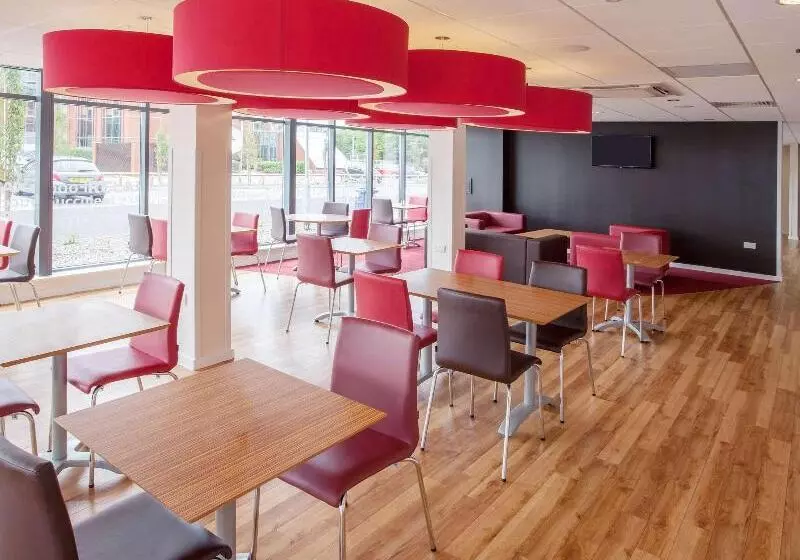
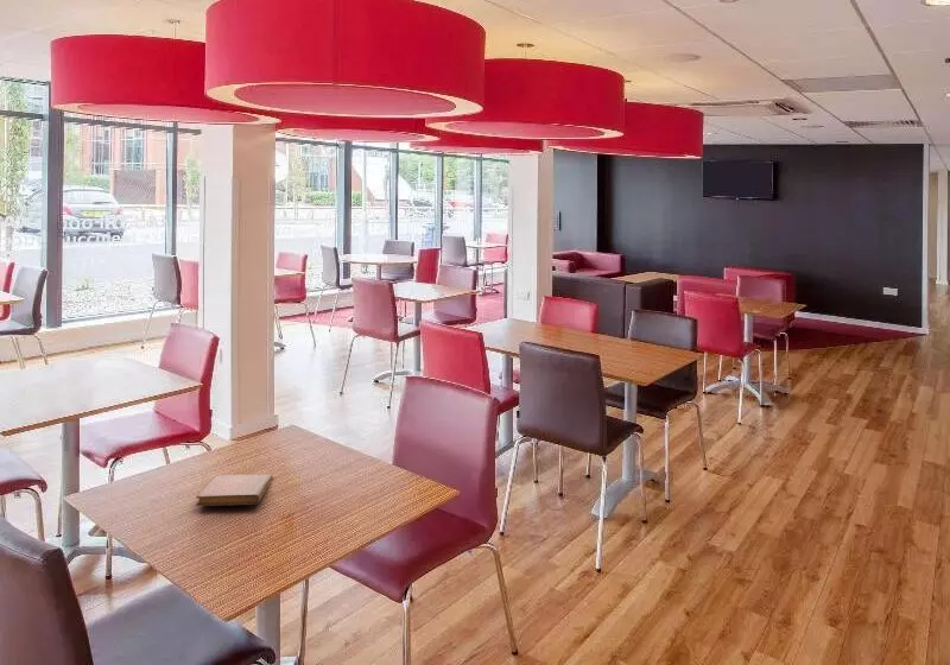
+ notebook [195,474,274,507]
